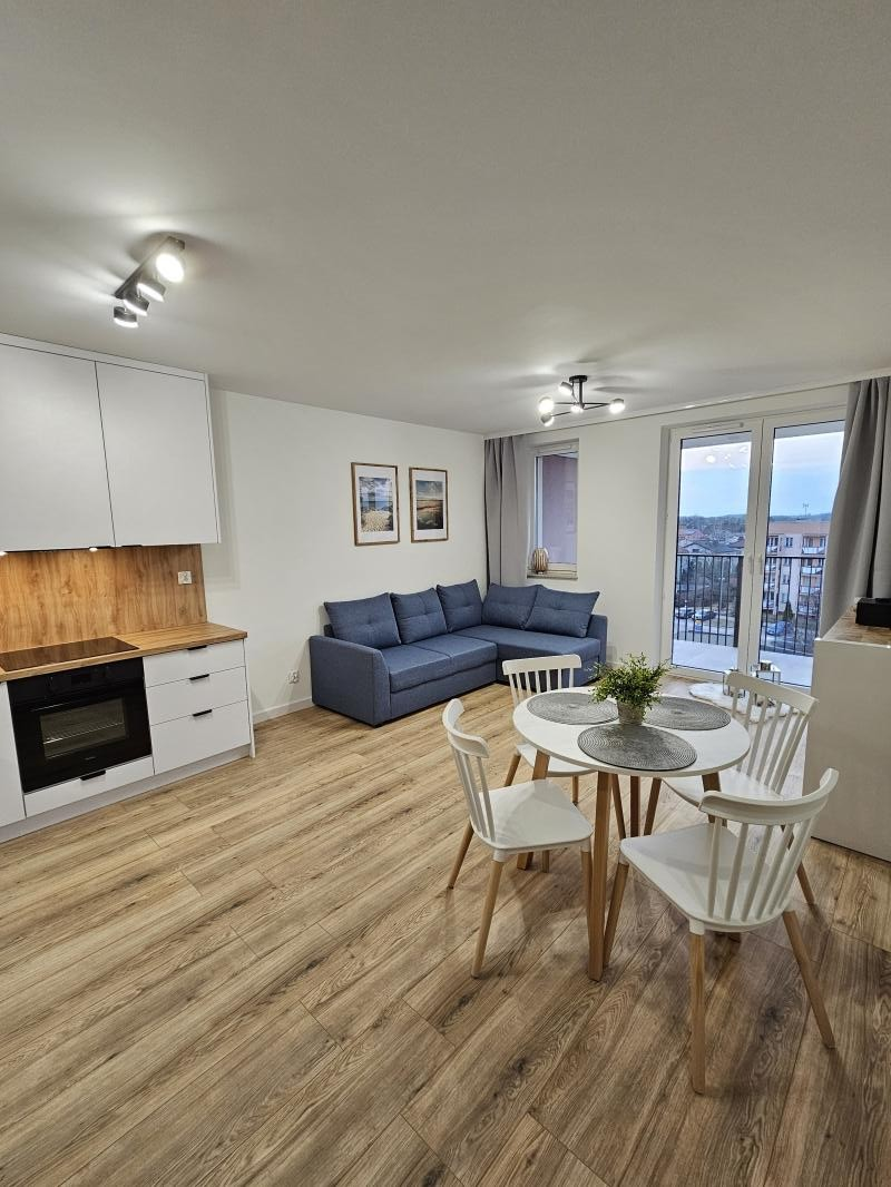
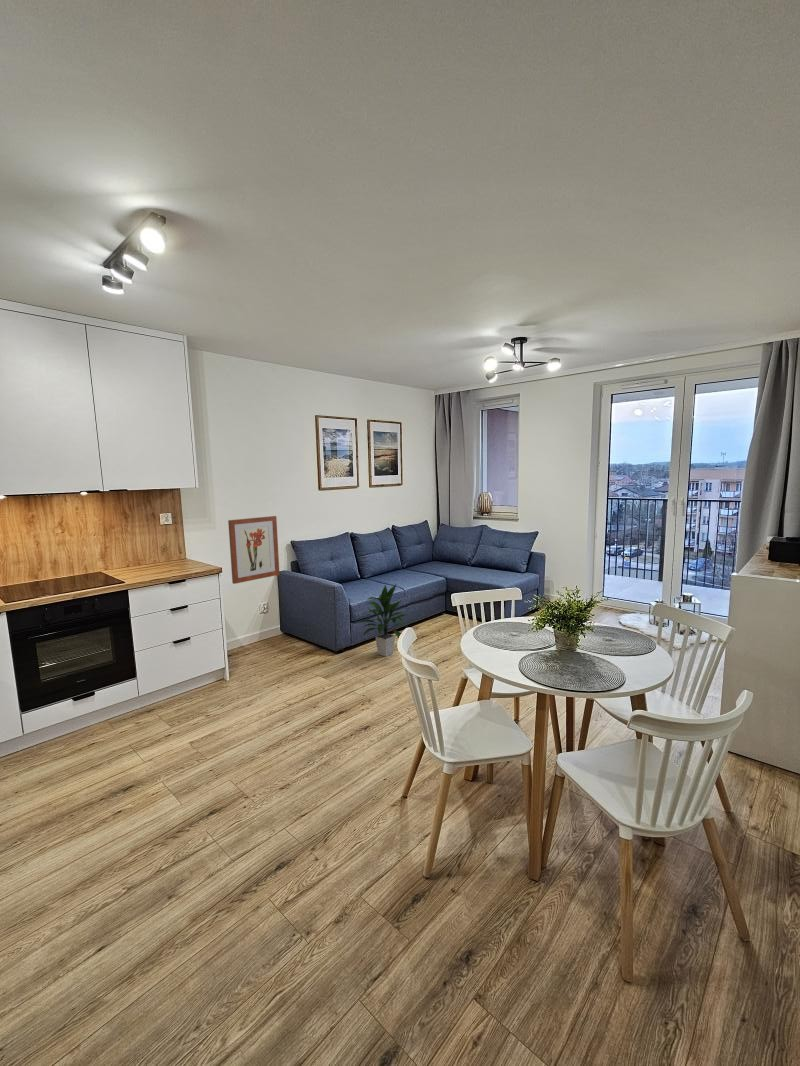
+ wall art [227,515,281,585]
+ indoor plant [355,583,409,658]
